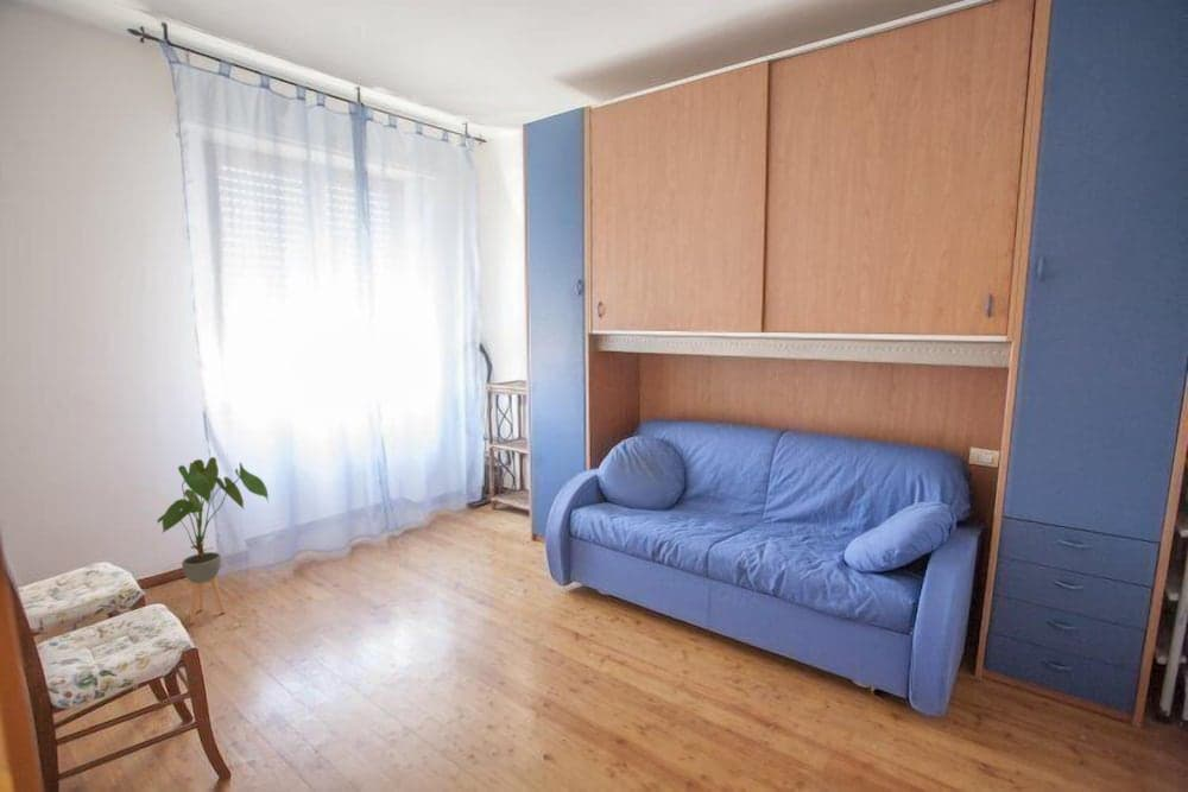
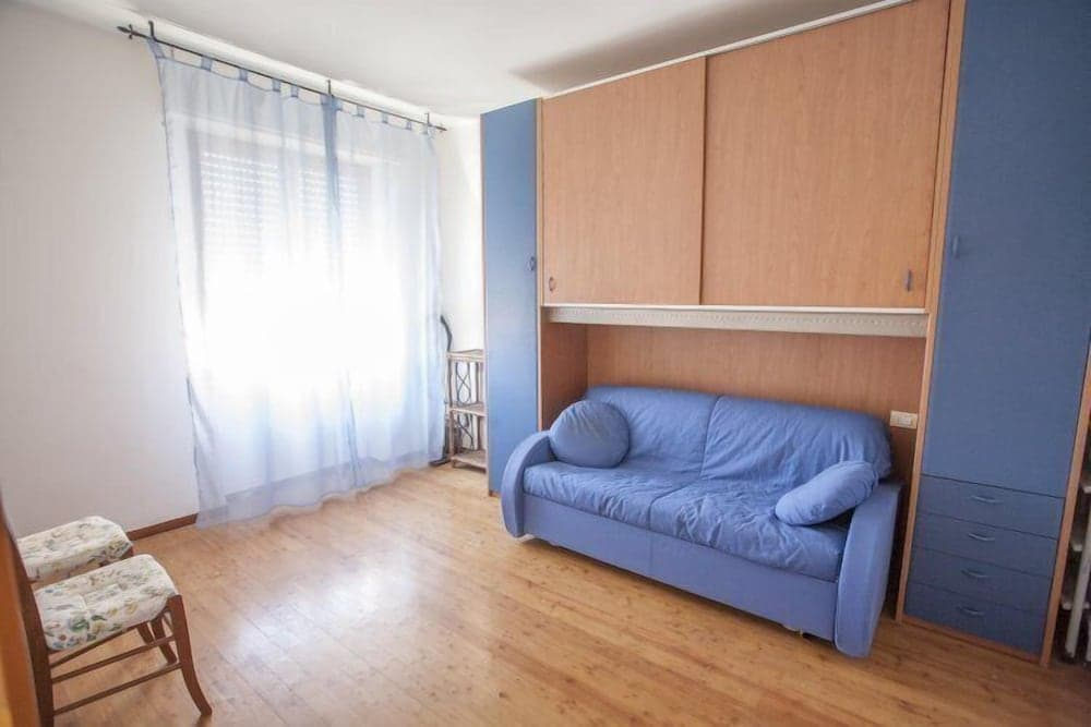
- house plant [156,456,270,623]
